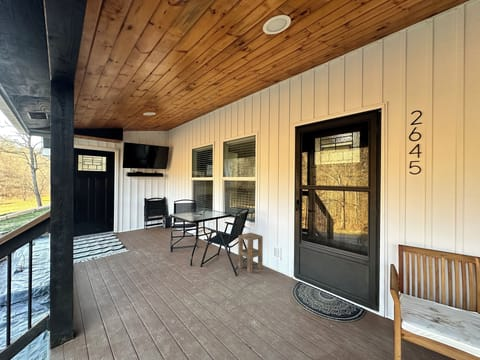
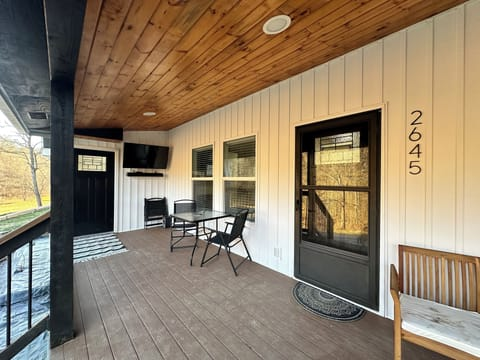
- side table [237,232,264,274]
